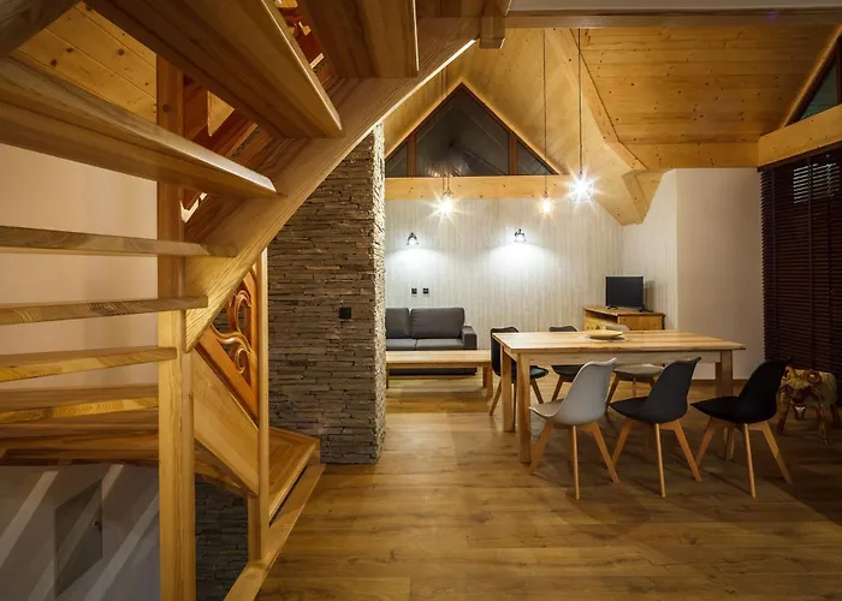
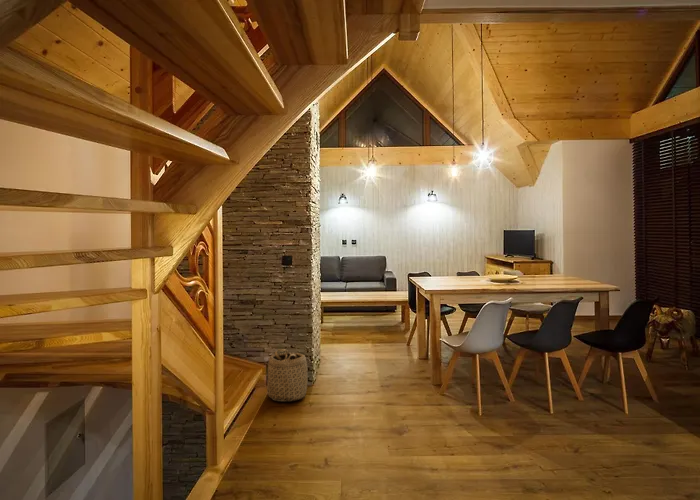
+ basket [266,348,308,403]
